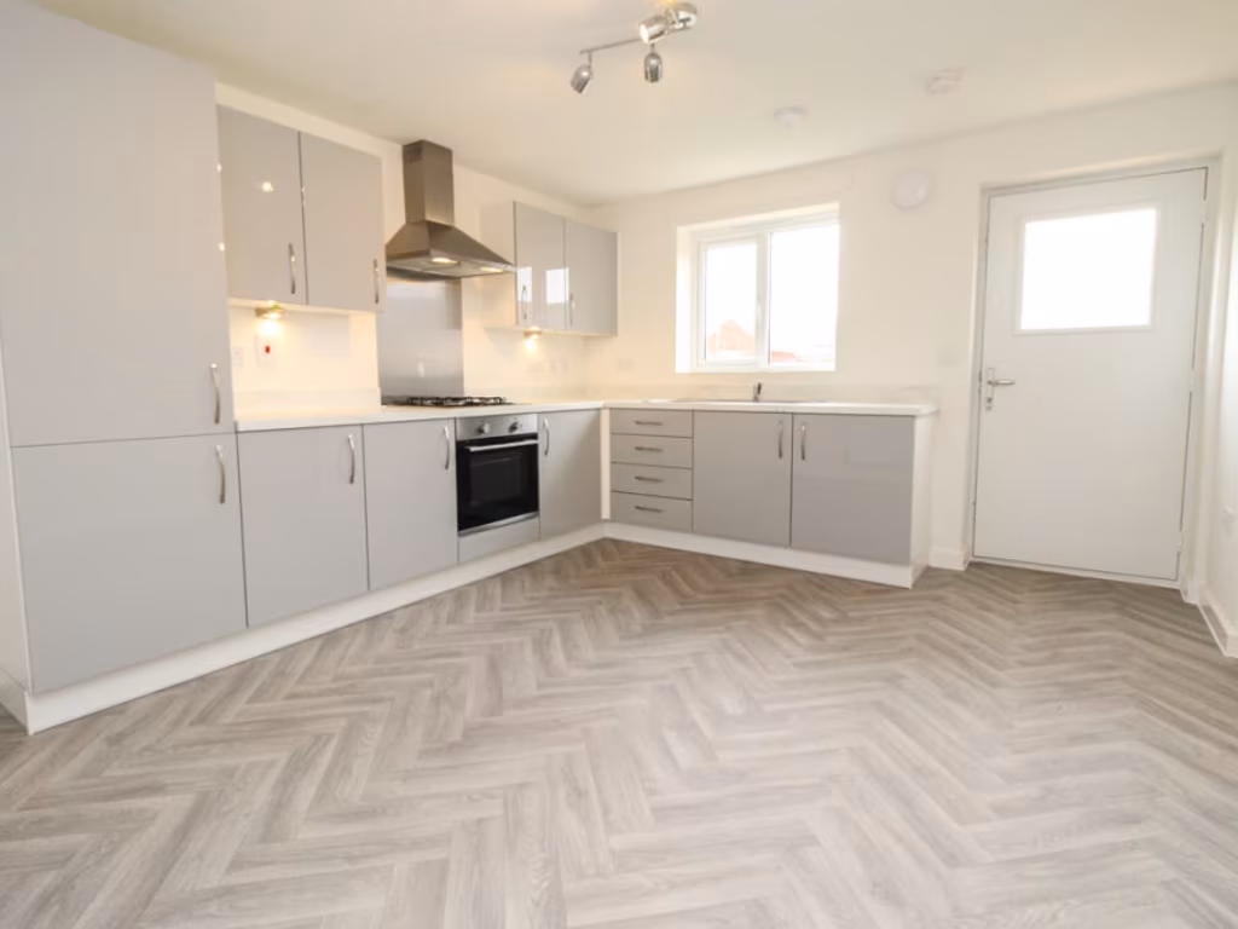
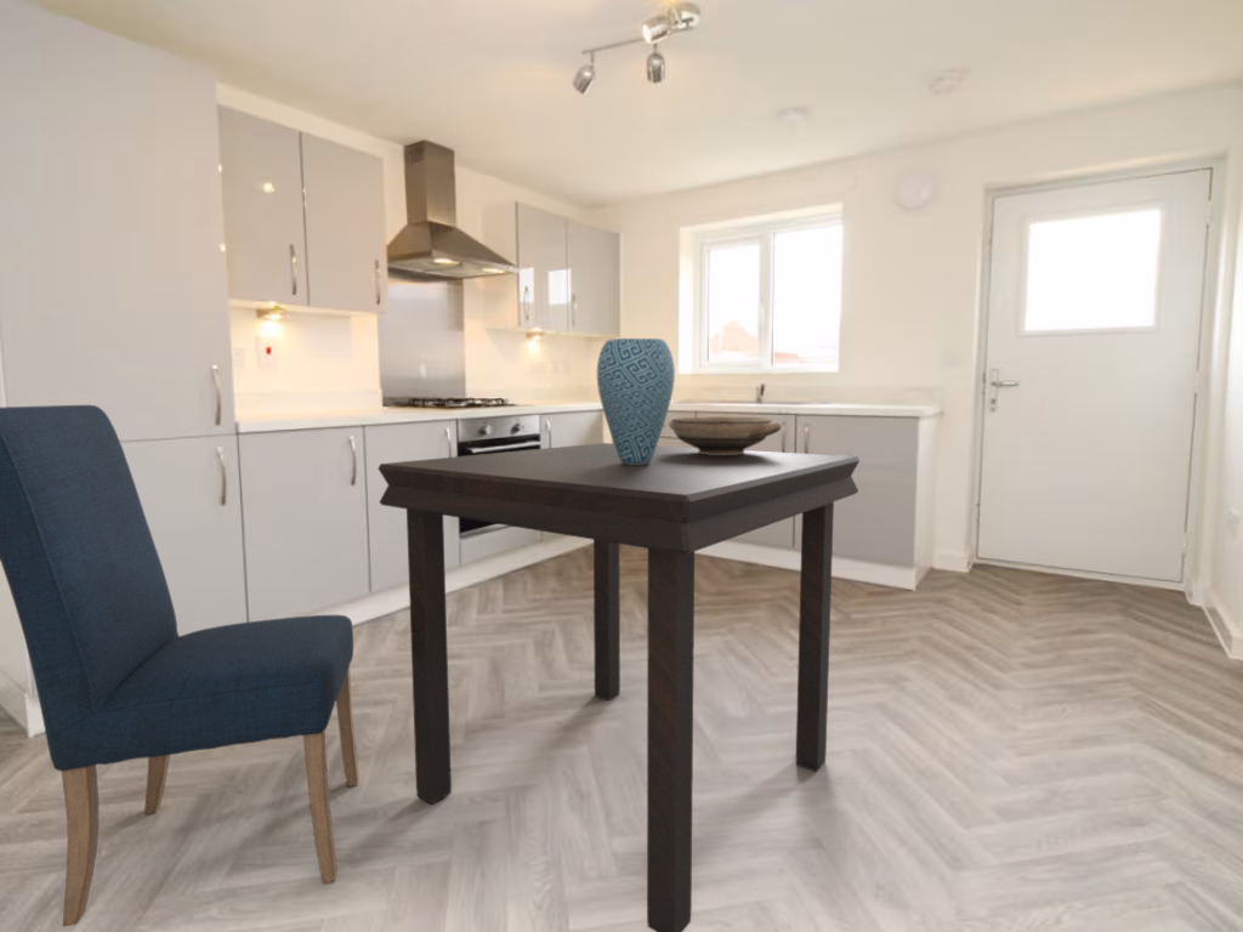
+ ceramic bowl [668,415,783,455]
+ vase [596,337,676,465]
+ dining table [378,442,861,932]
+ chair [0,404,361,927]
